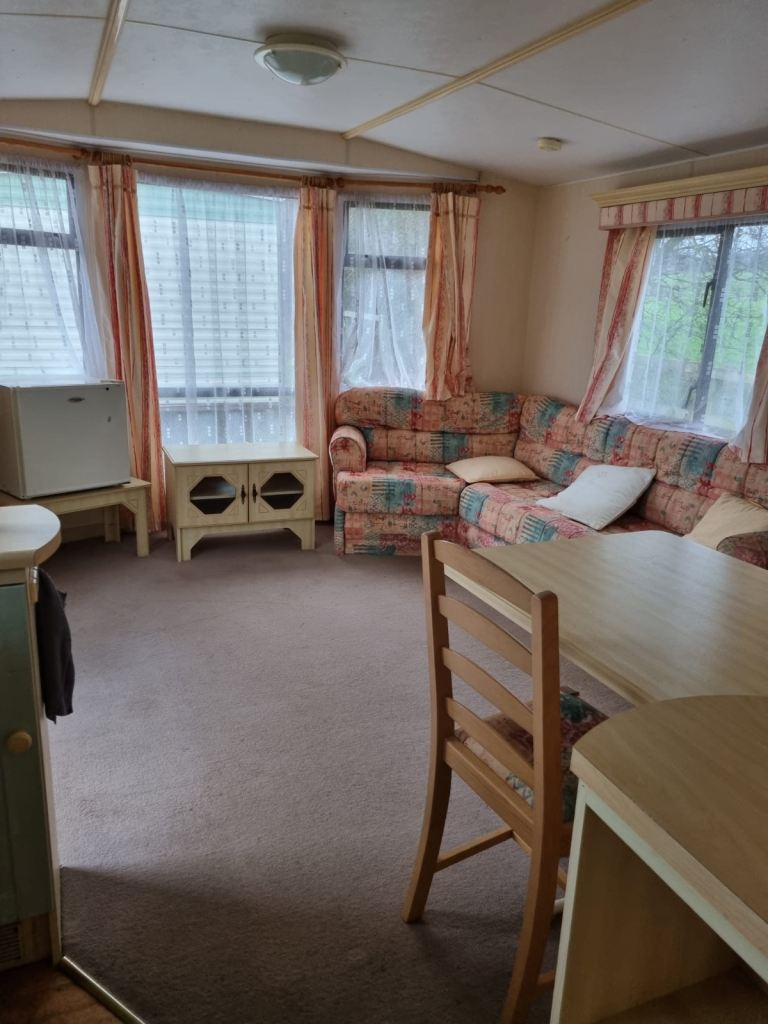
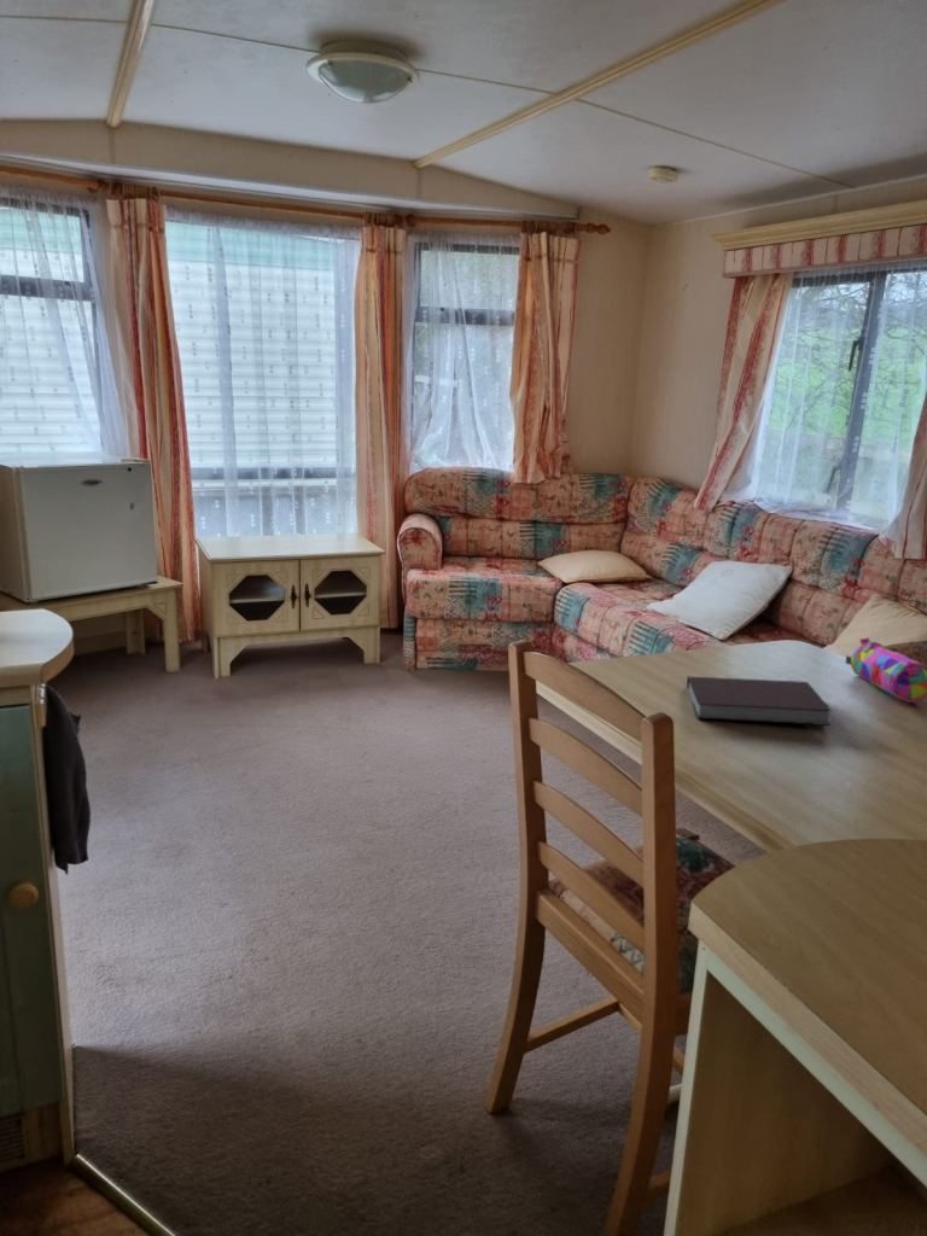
+ pencil case [845,637,927,704]
+ notebook [686,675,833,727]
